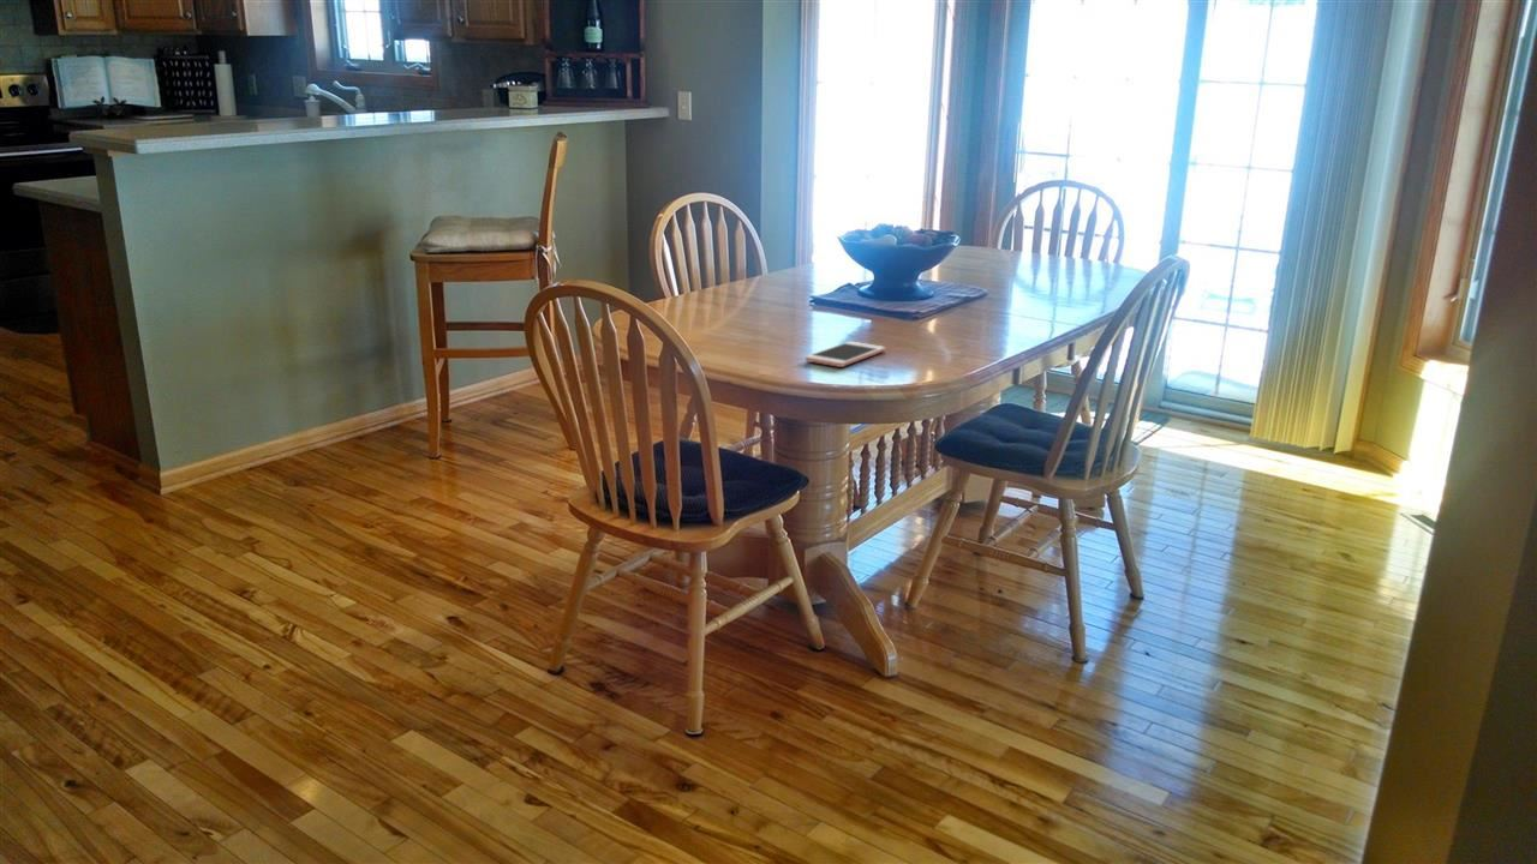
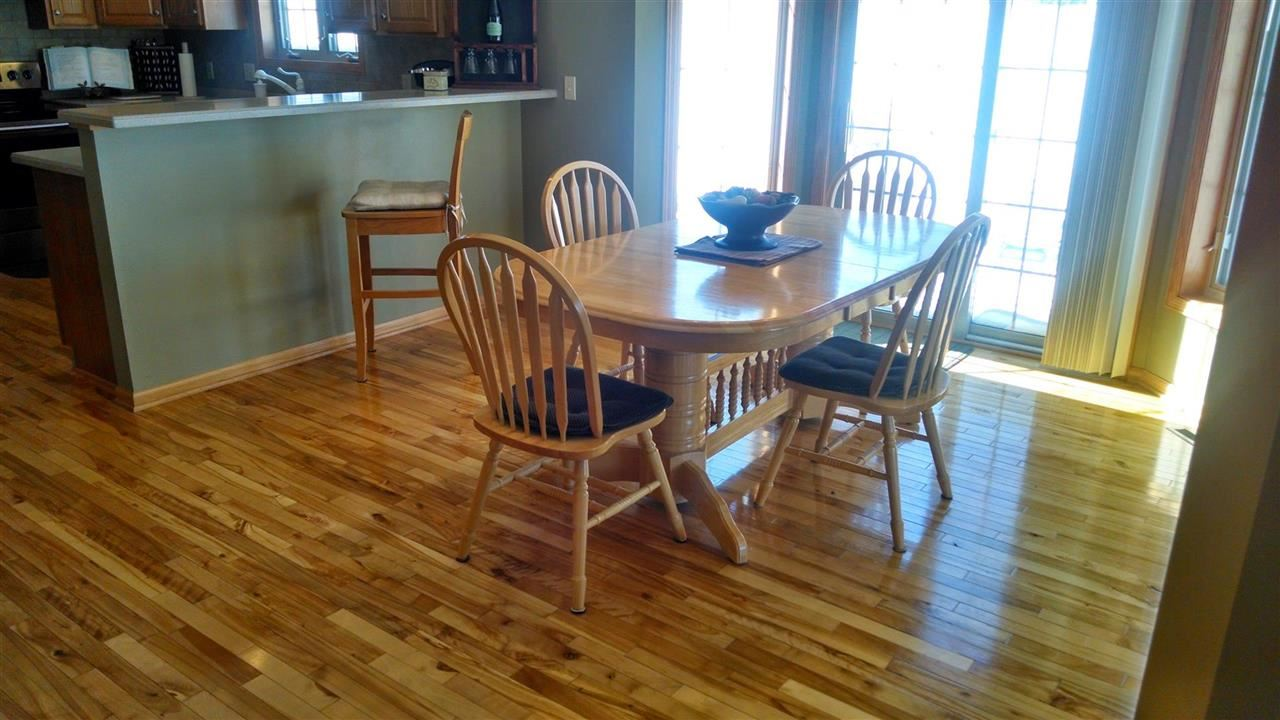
- cell phone [805,341,886,368]
